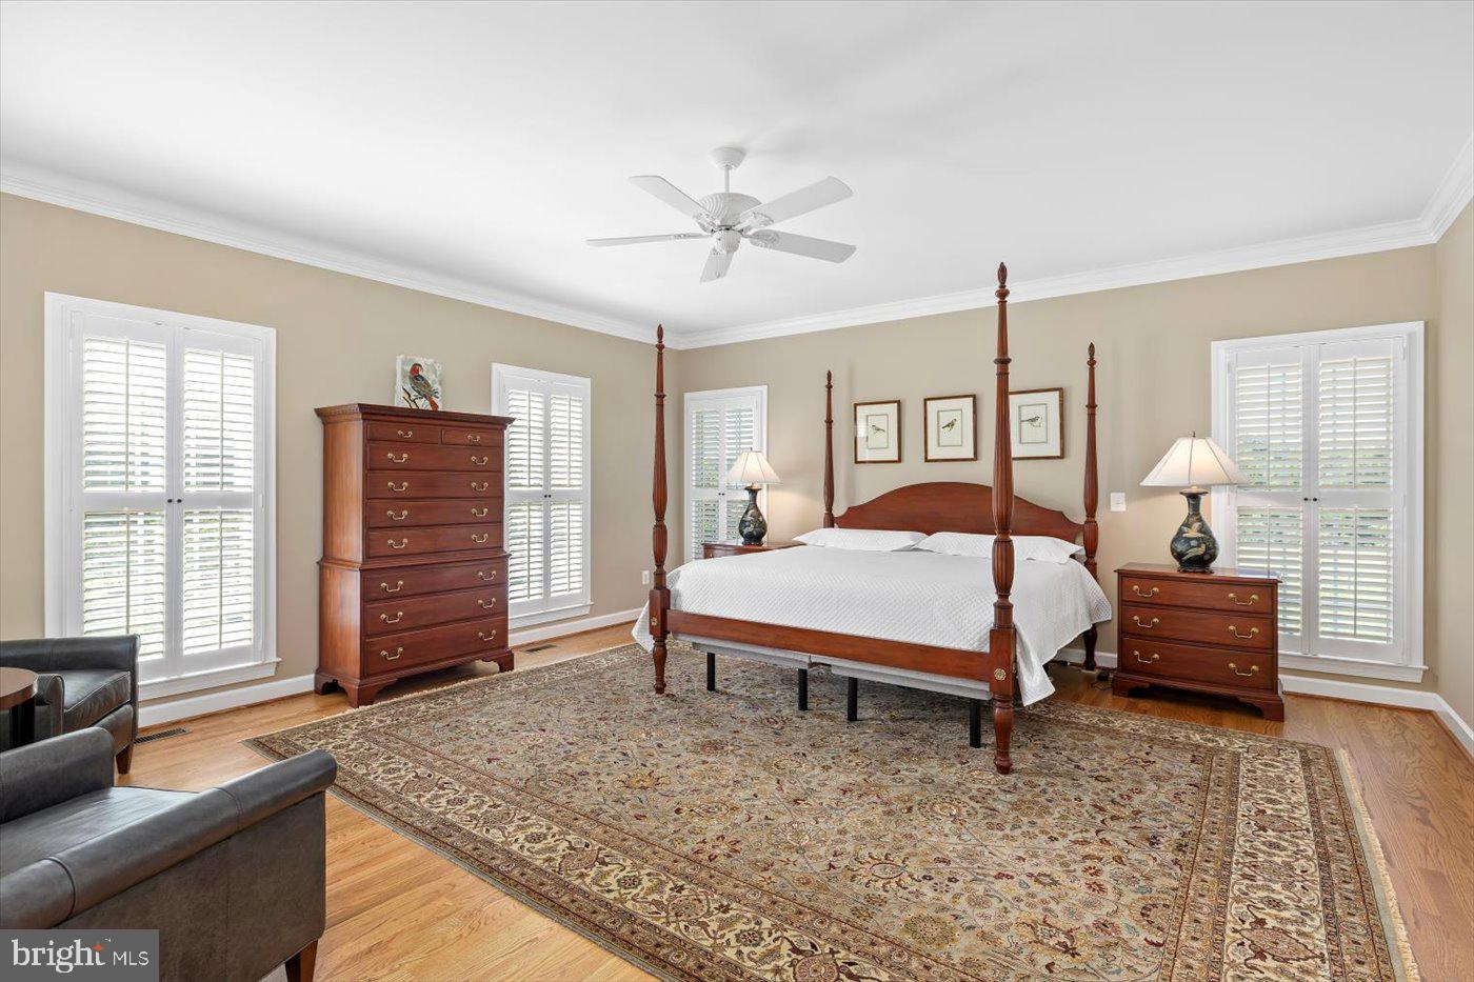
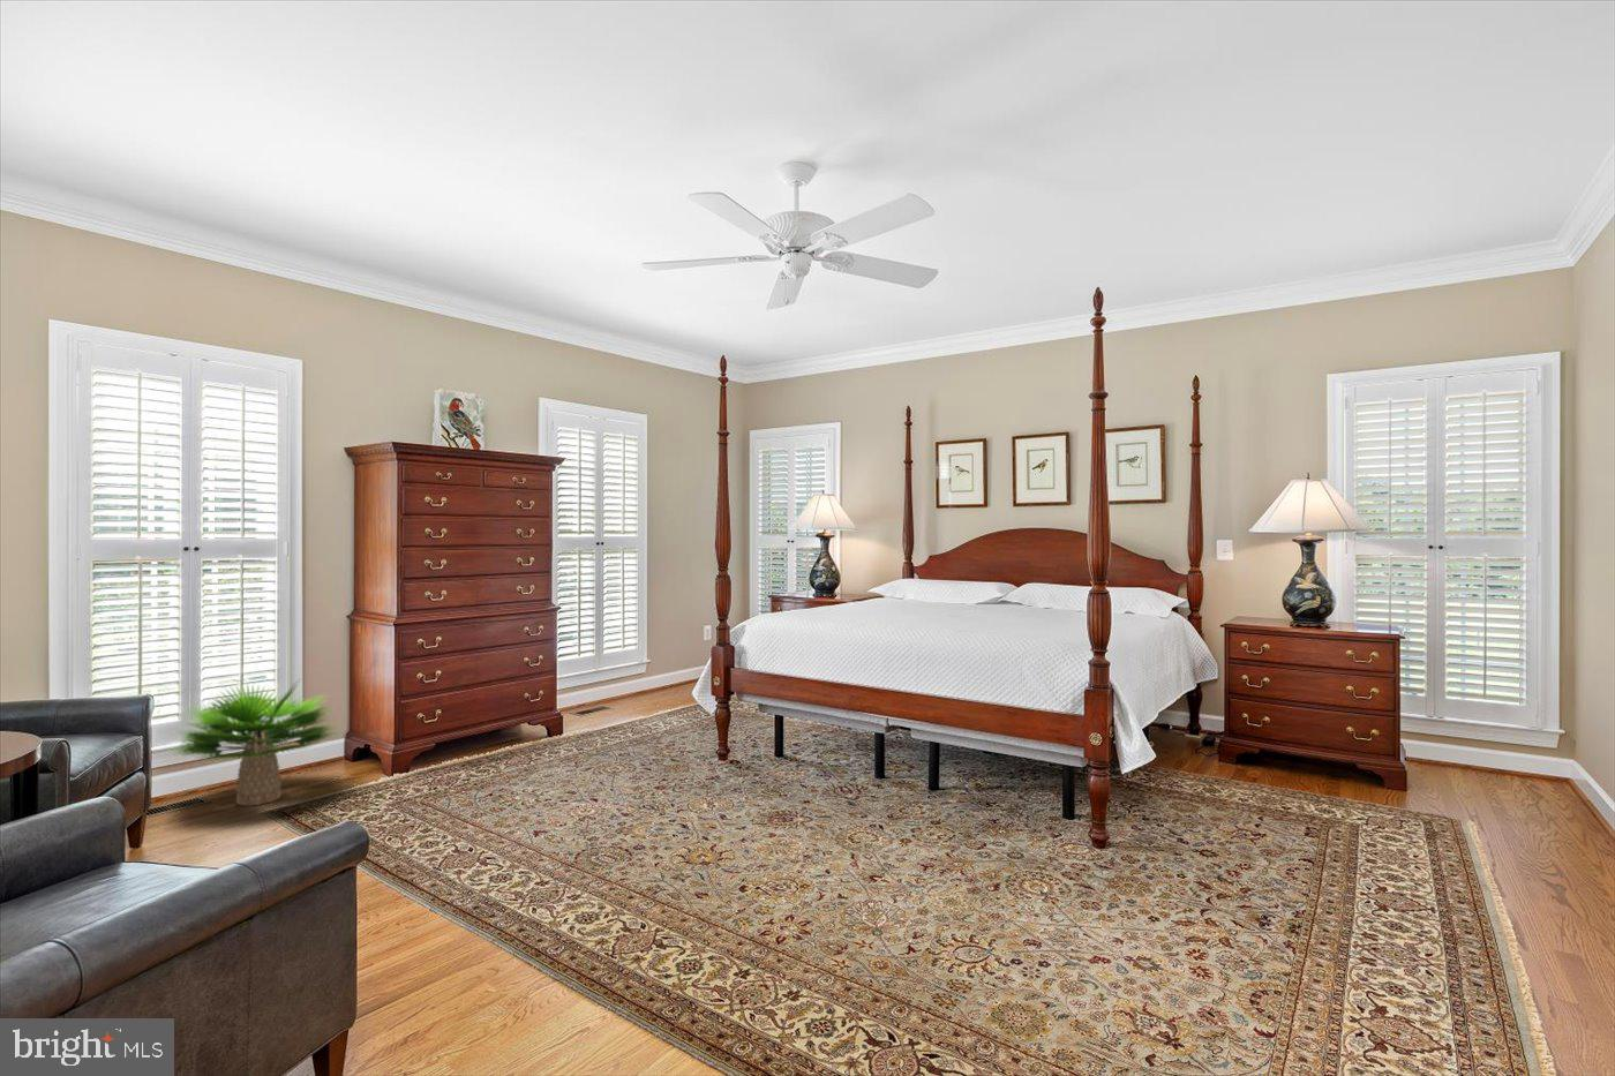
+ potted plant [167,680,341,807]
